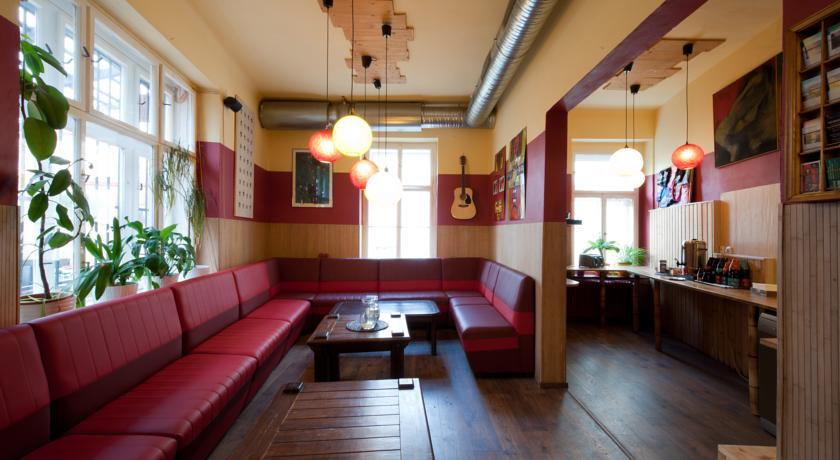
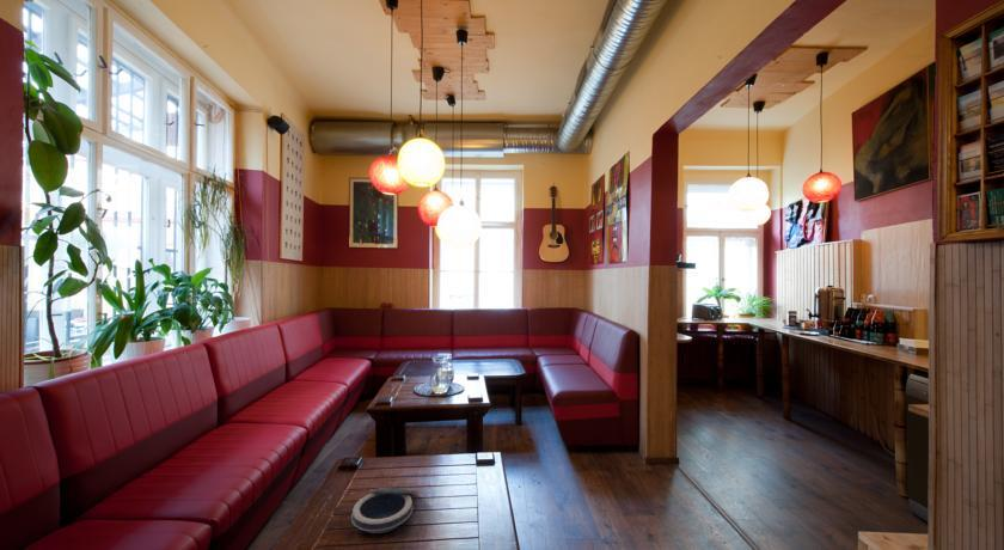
+ bowl [350,483,420,534]
